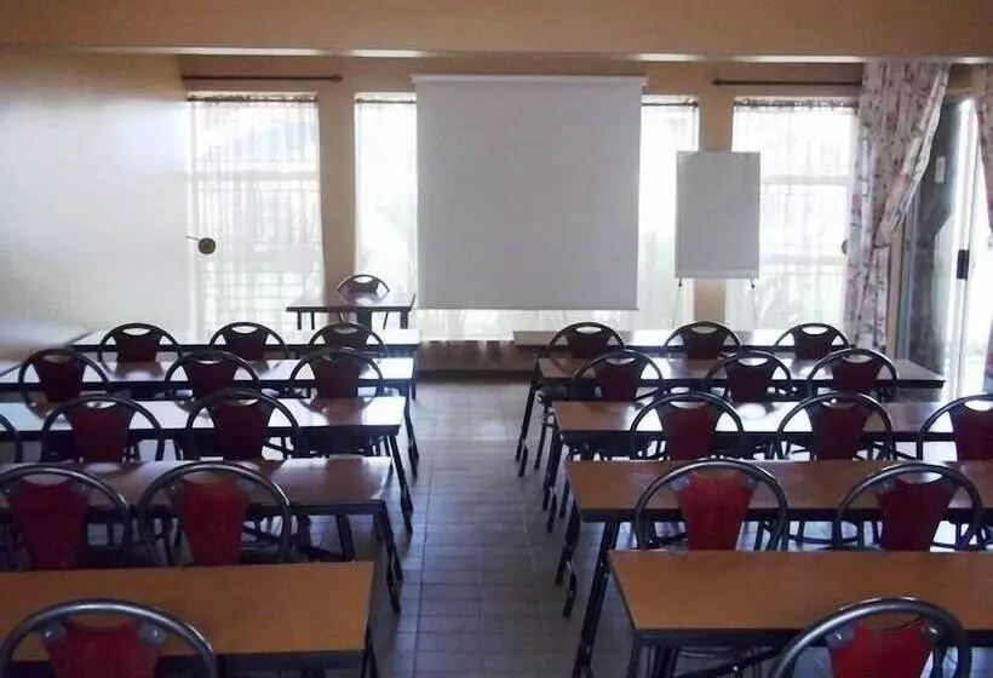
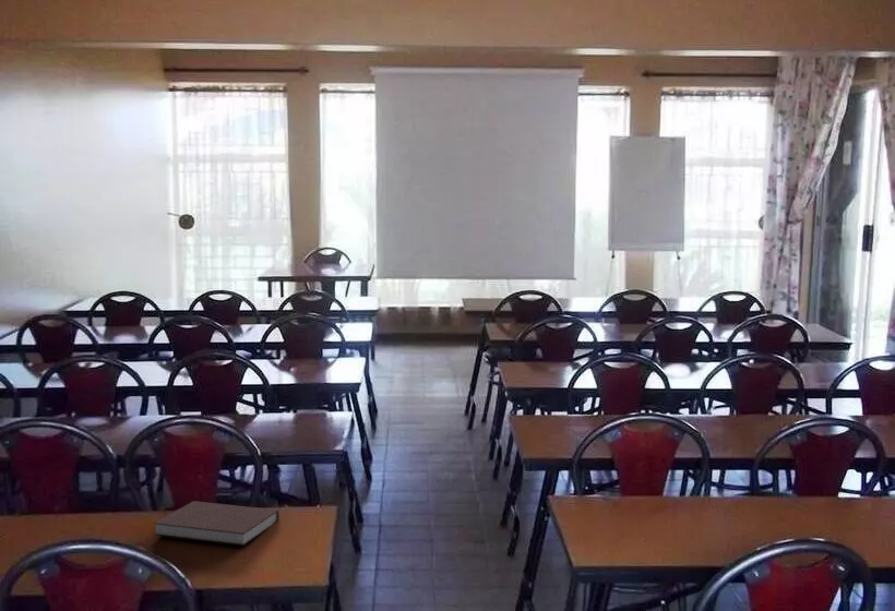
+ notebook [152,500,281,547]
